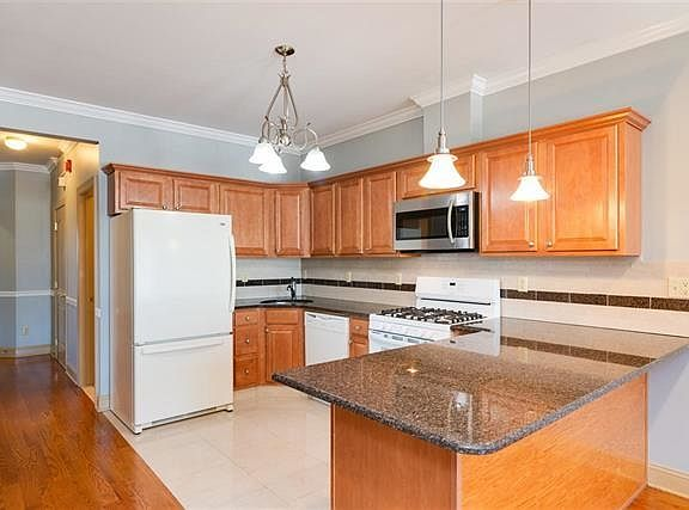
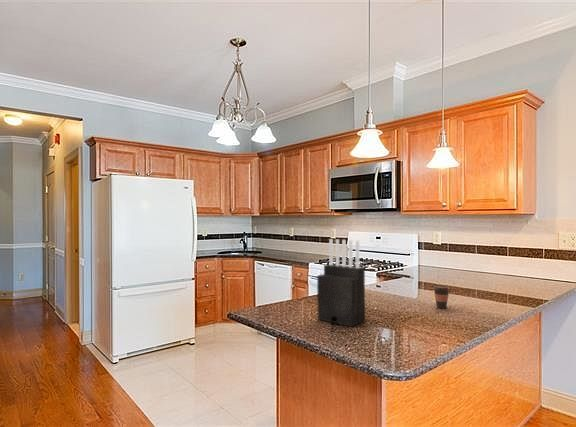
+ knife block [316,238,366,328]
+ coffee cup [432,285,451,309]
